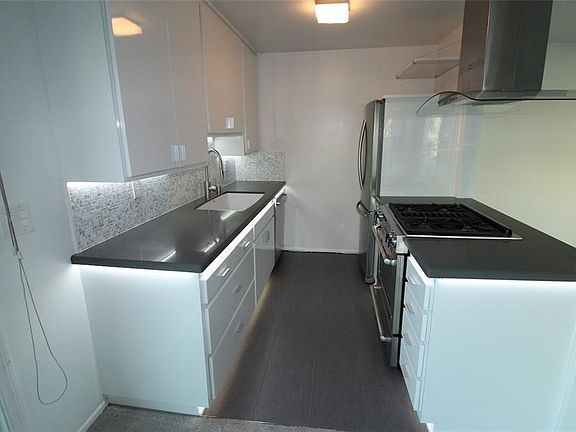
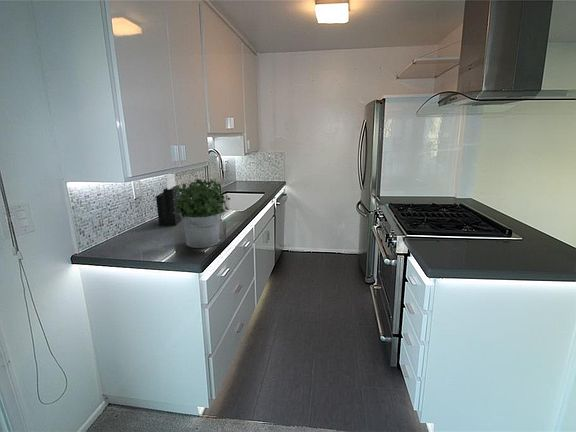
+ knife block [155,173,182,227]
+ potted plant [173,178,231,249]
